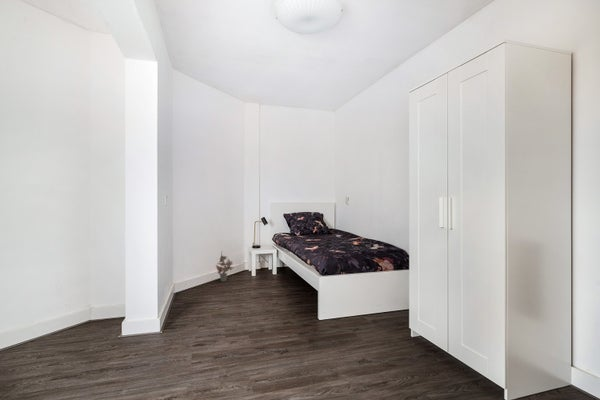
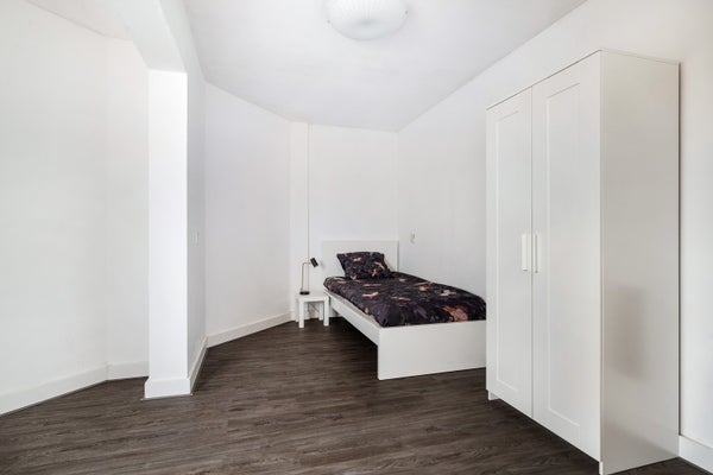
- potted plant [215,249,234,282]
